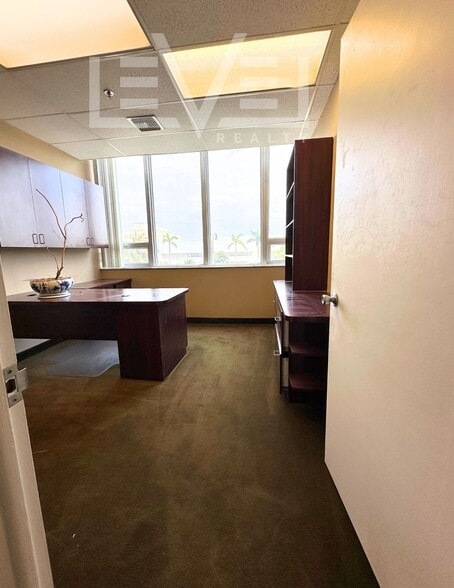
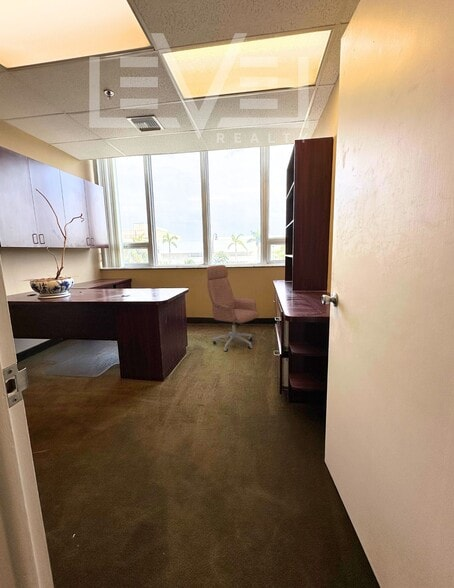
+ office chair [206,264,259,352]
